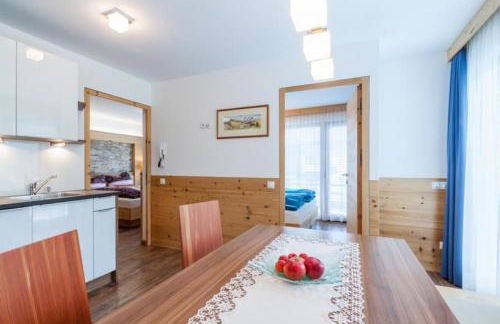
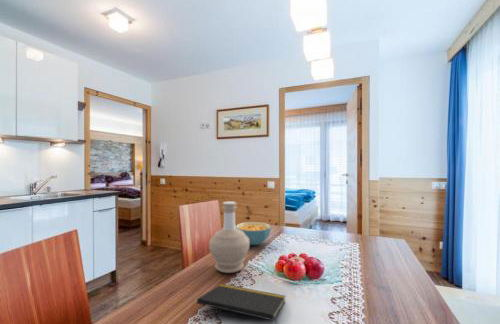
+ bottle [208,201,250,274]
+ notepad [196,283,287,324]
+ cereal bowl [236,221,272,246]
